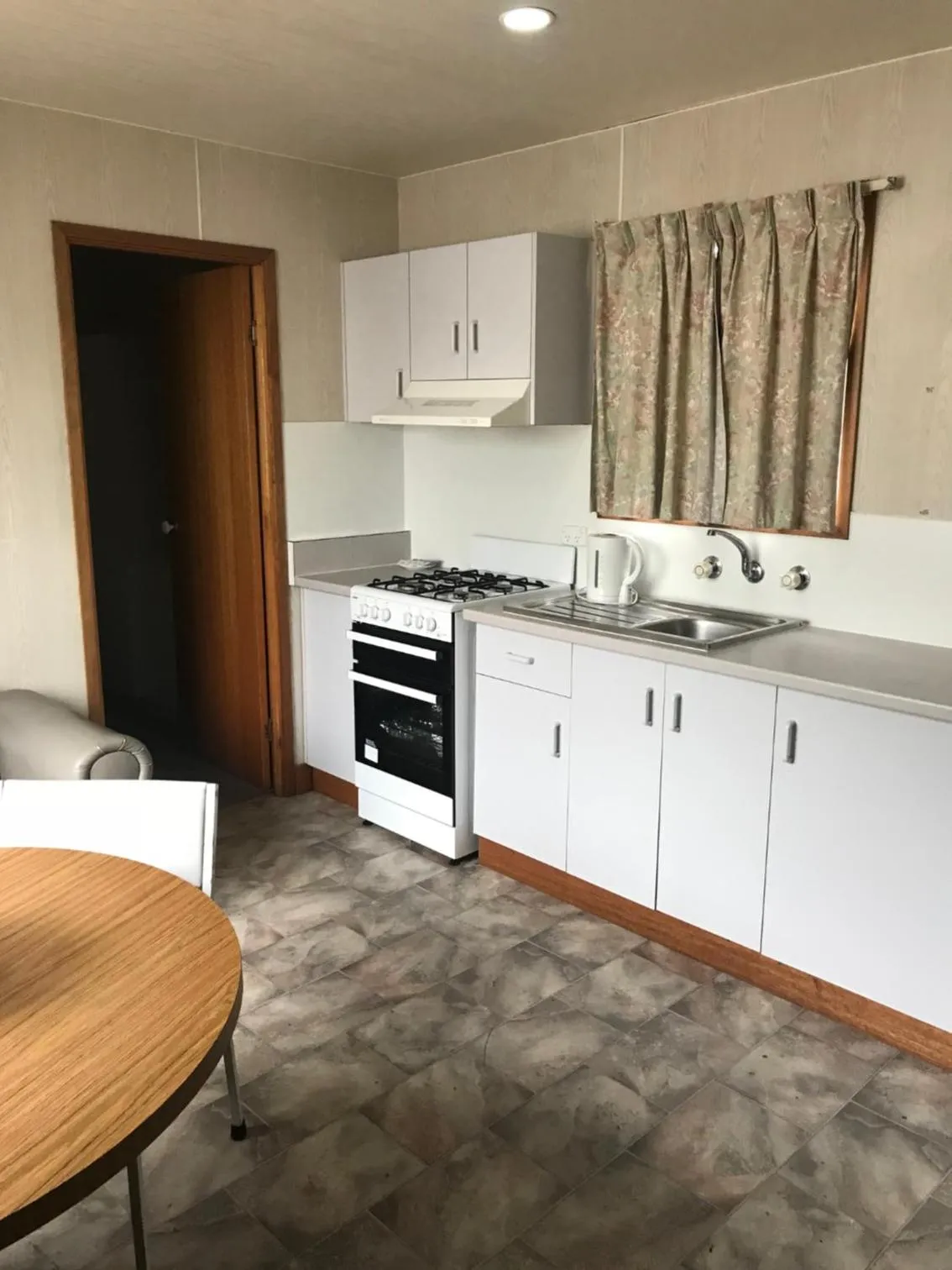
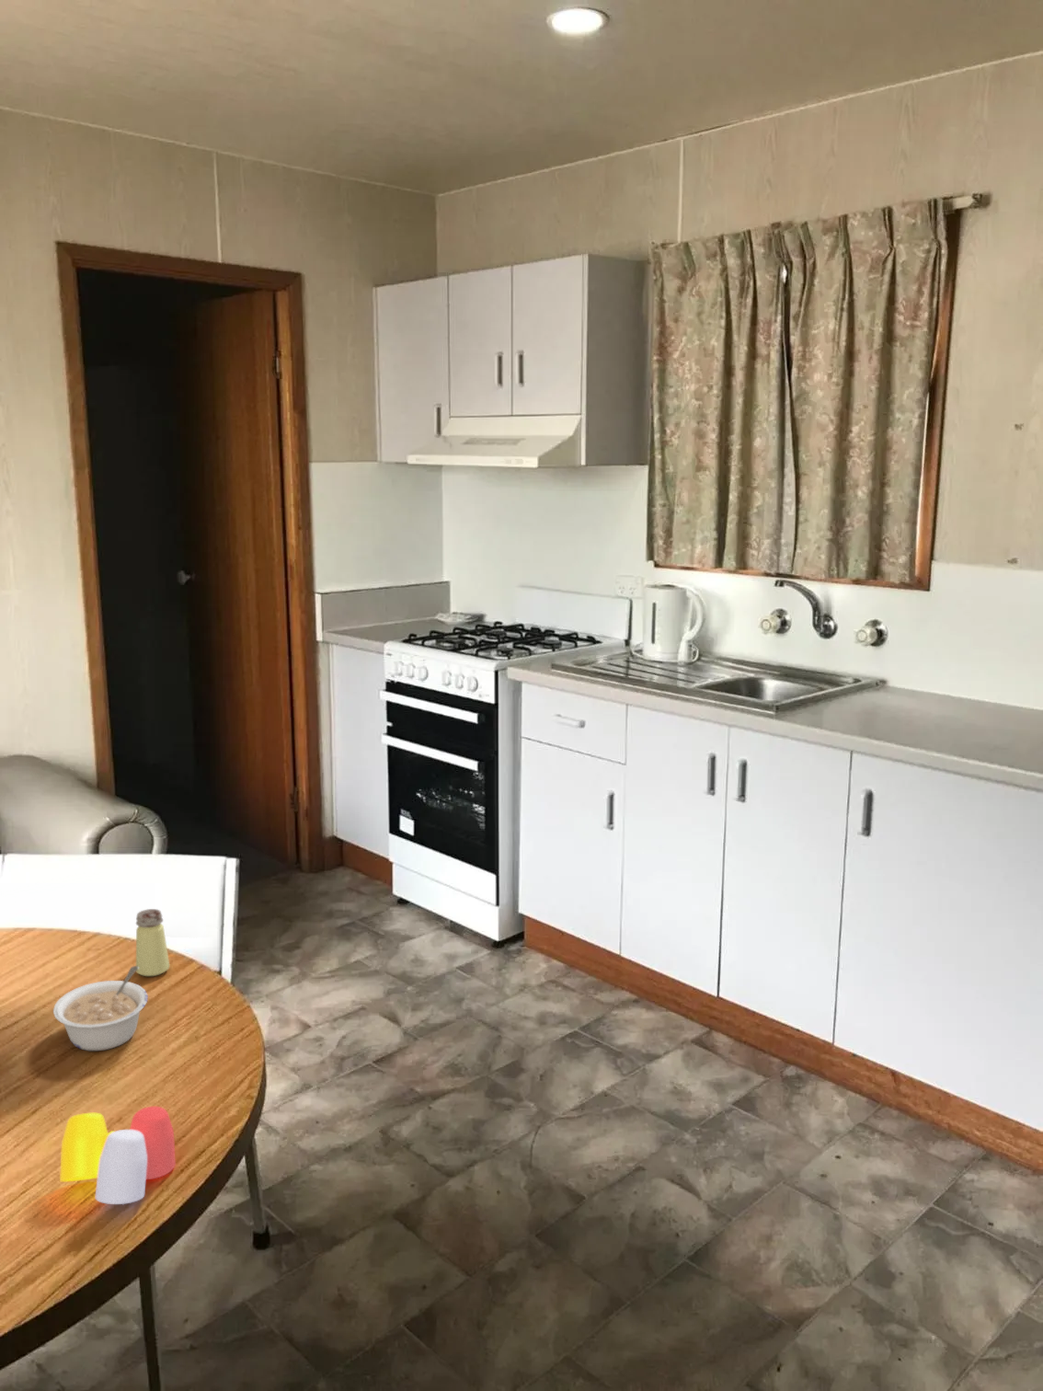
+ saltshaker [135,908,170,977]
+ cup [59,1106,176,1205]
+ legume [53,965,149,1051]
